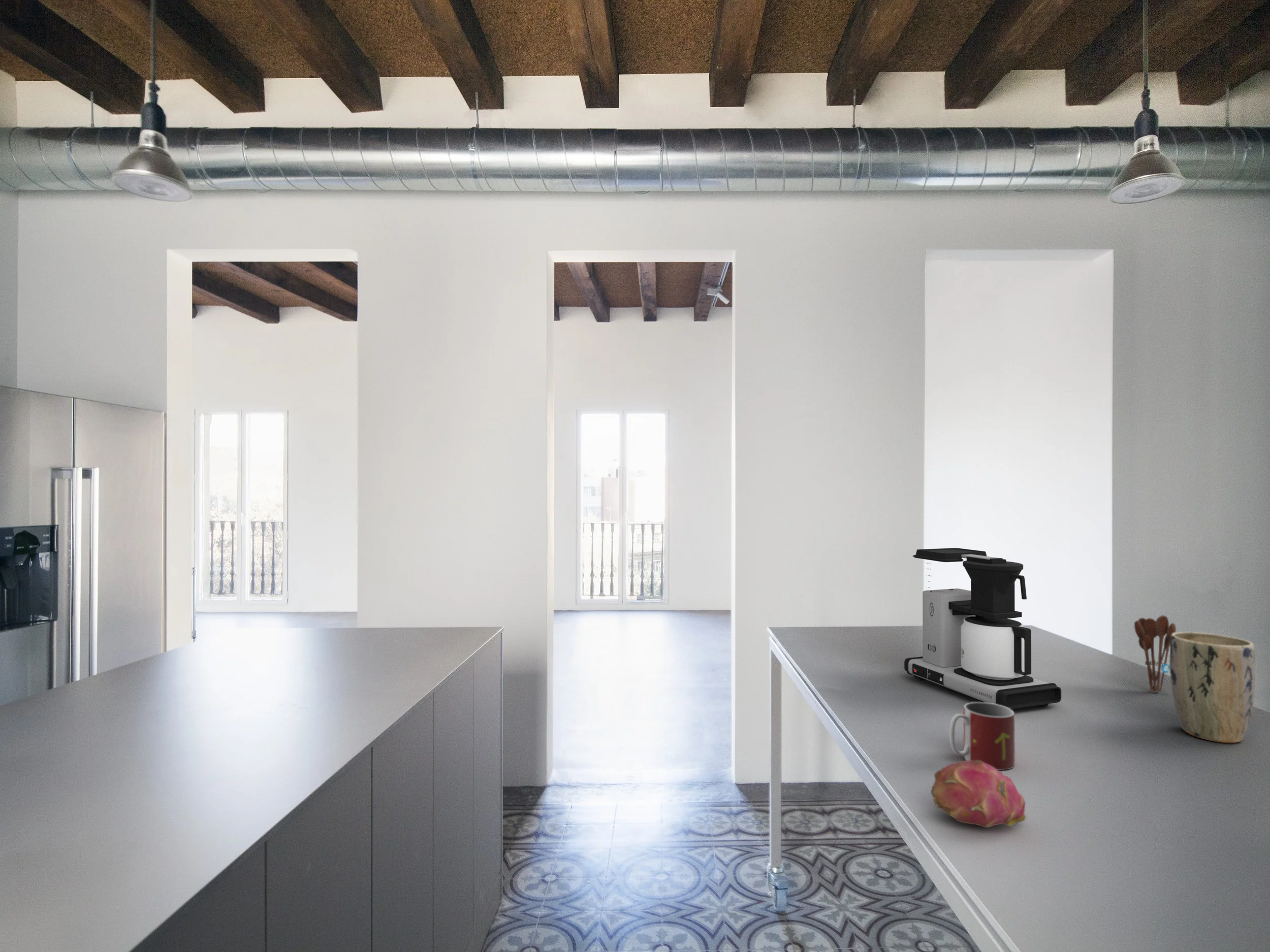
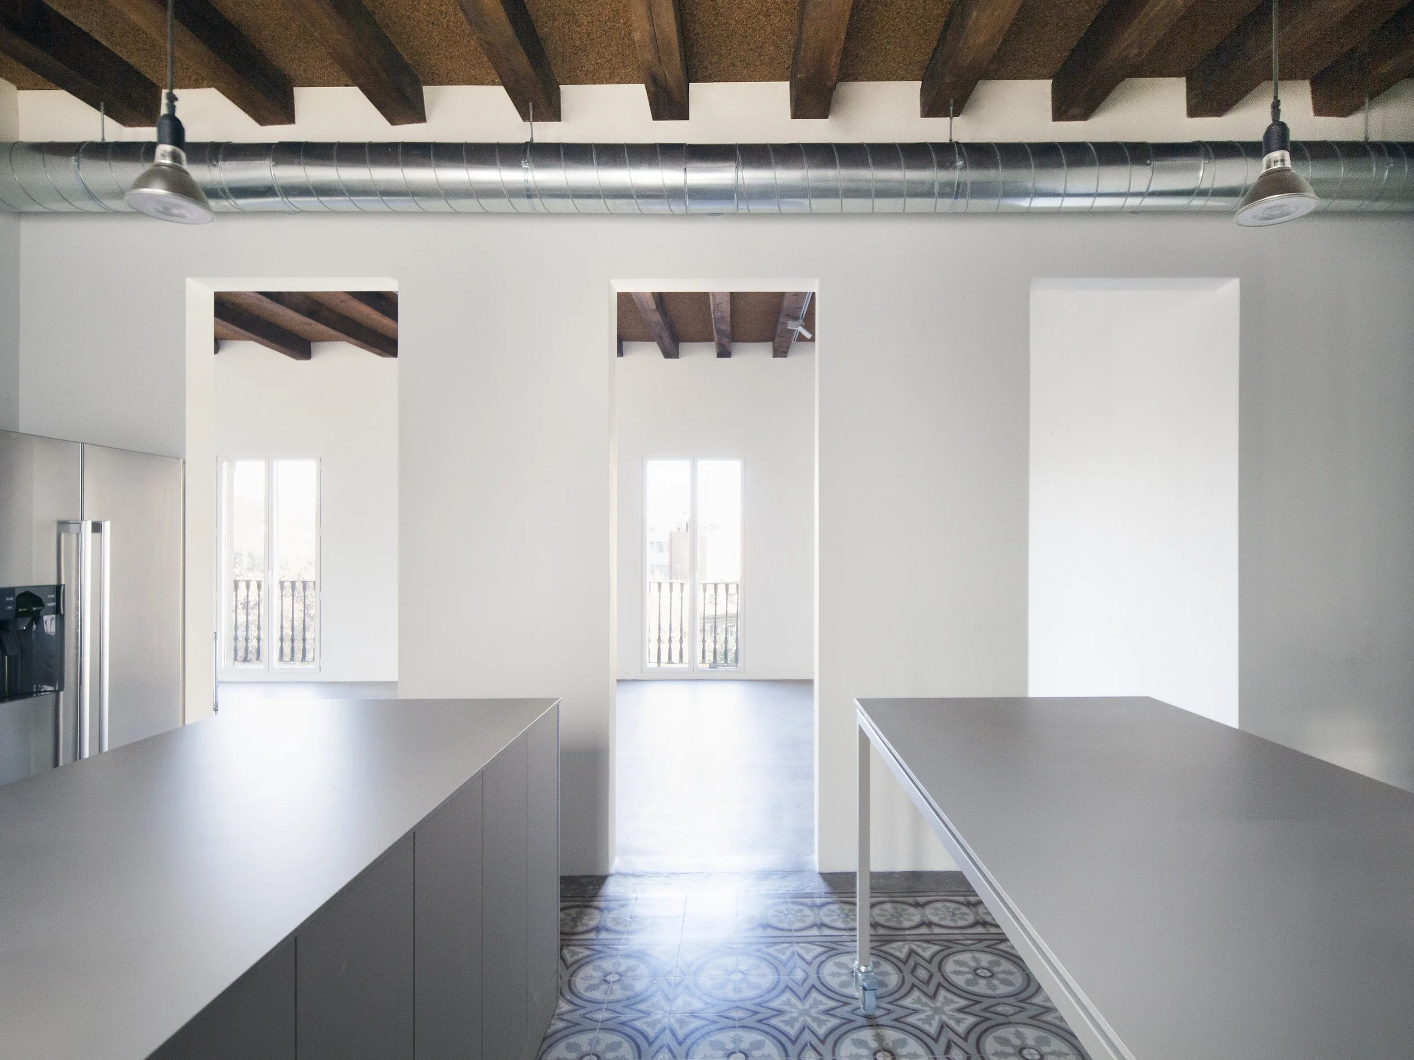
- plant pot [1169,632,1256,743]
- mug [949,702,1015,771]
- fruit [930,760,1028,829]
- coffee maker [904,547,1062,710]
- utensil holder [1134,615,1177,693]
